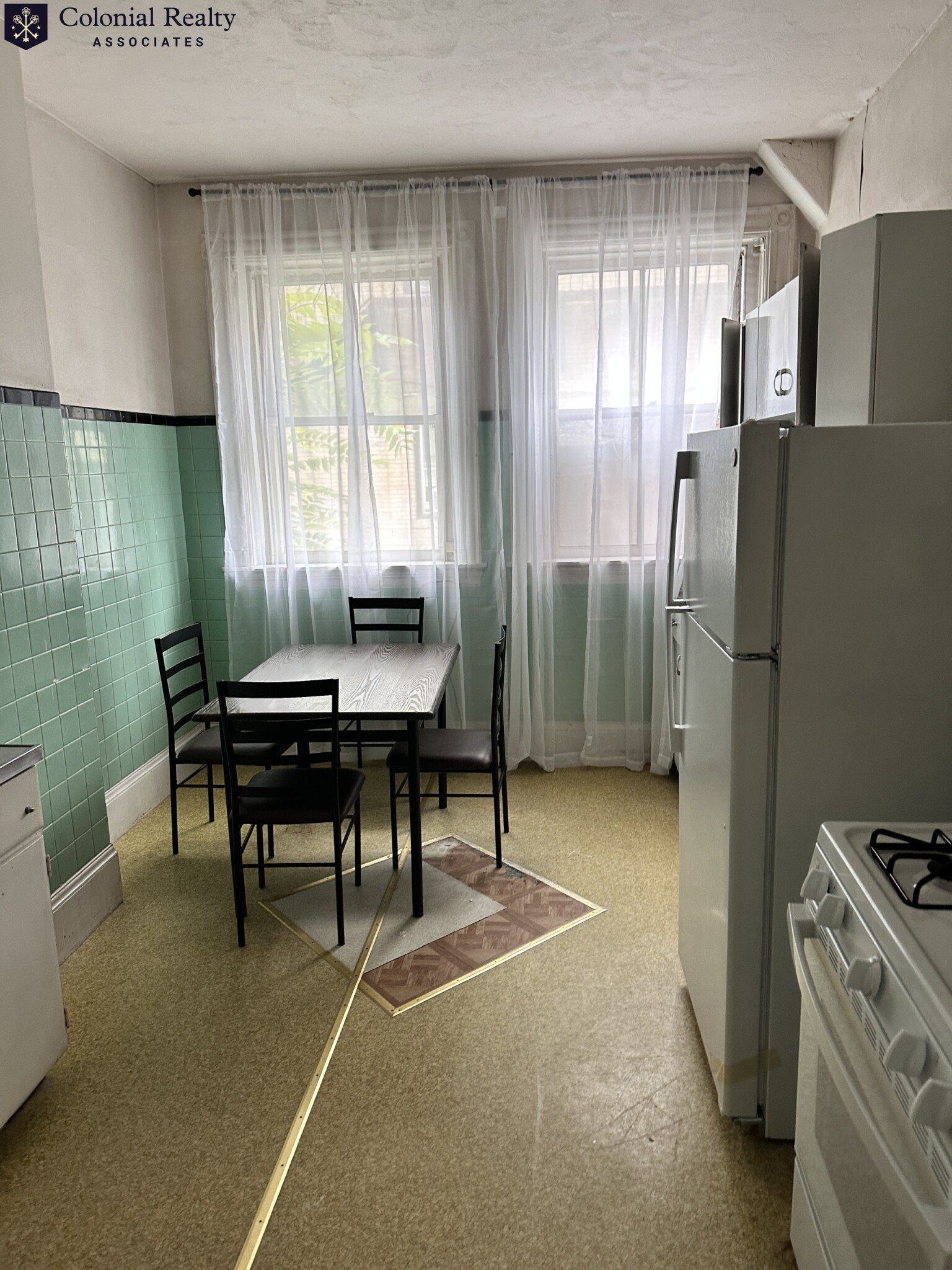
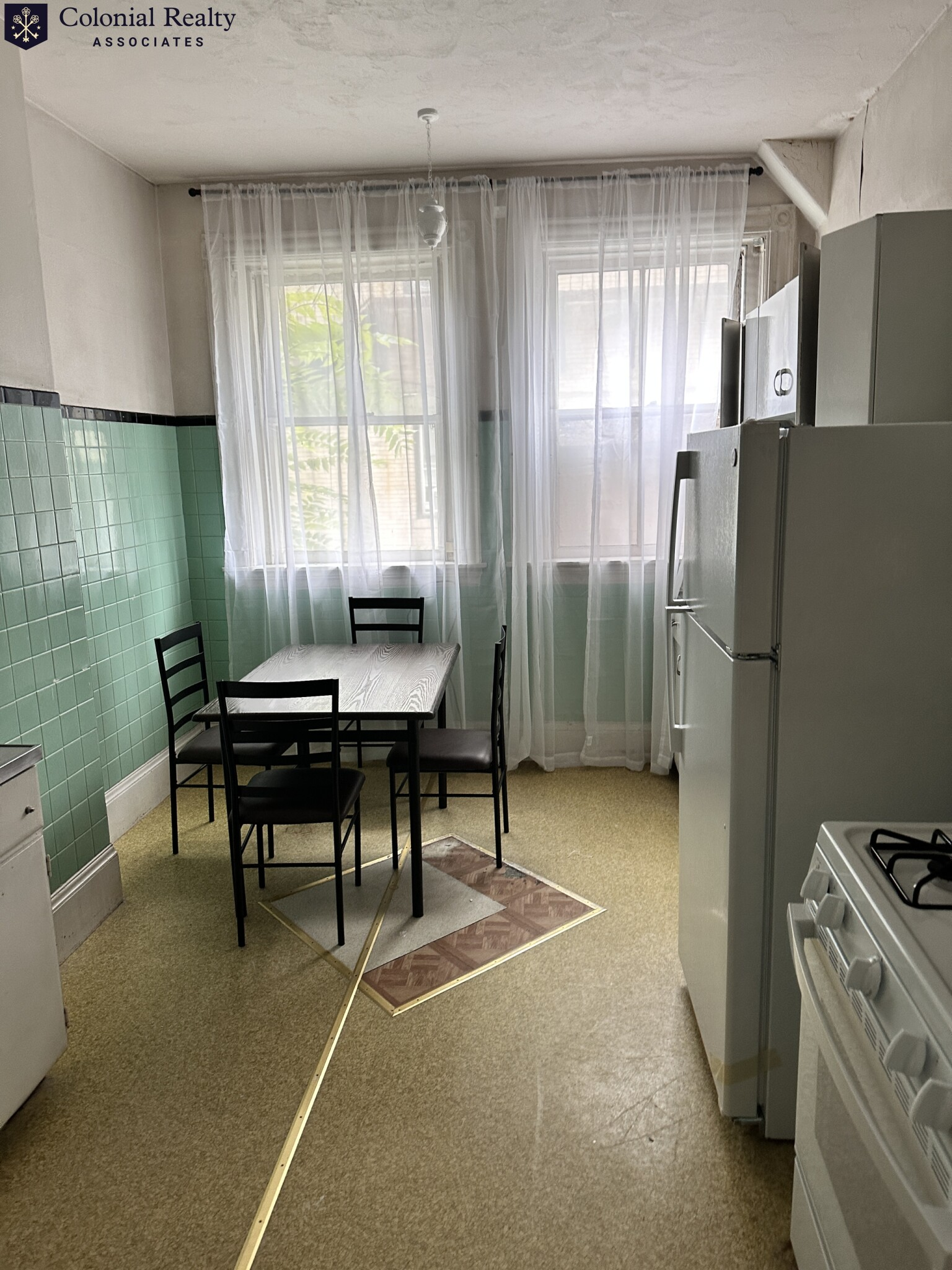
+ pendant light [415,107,449,252]
